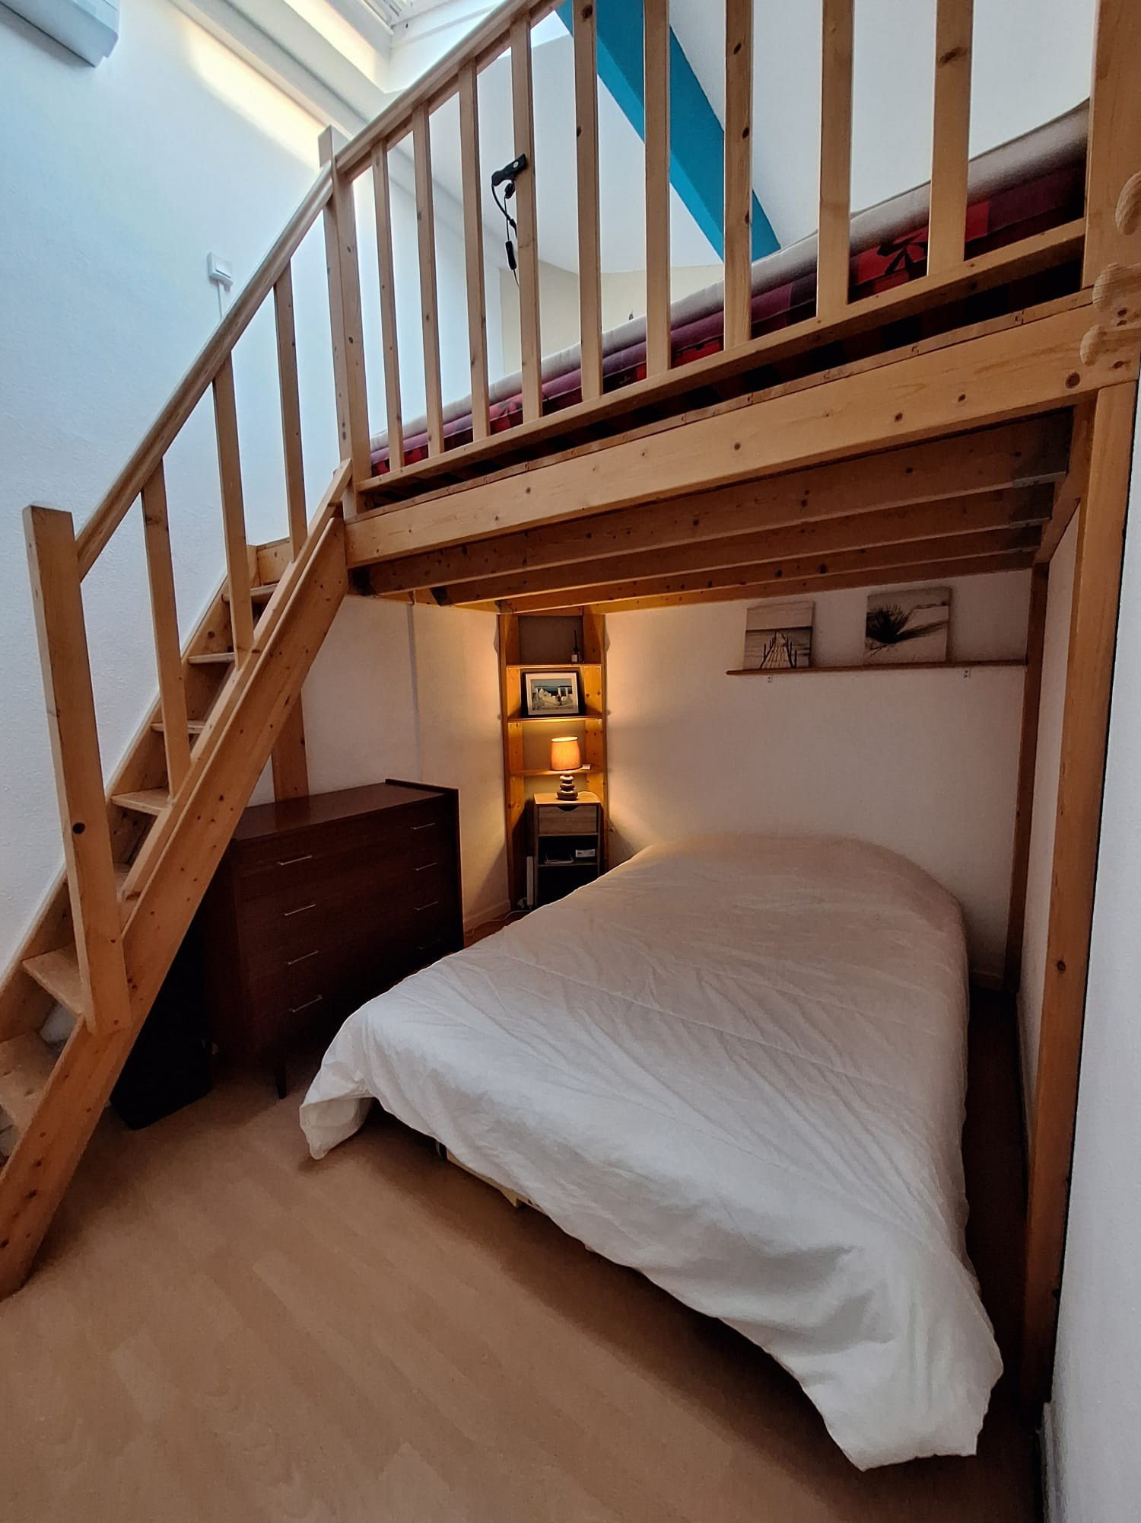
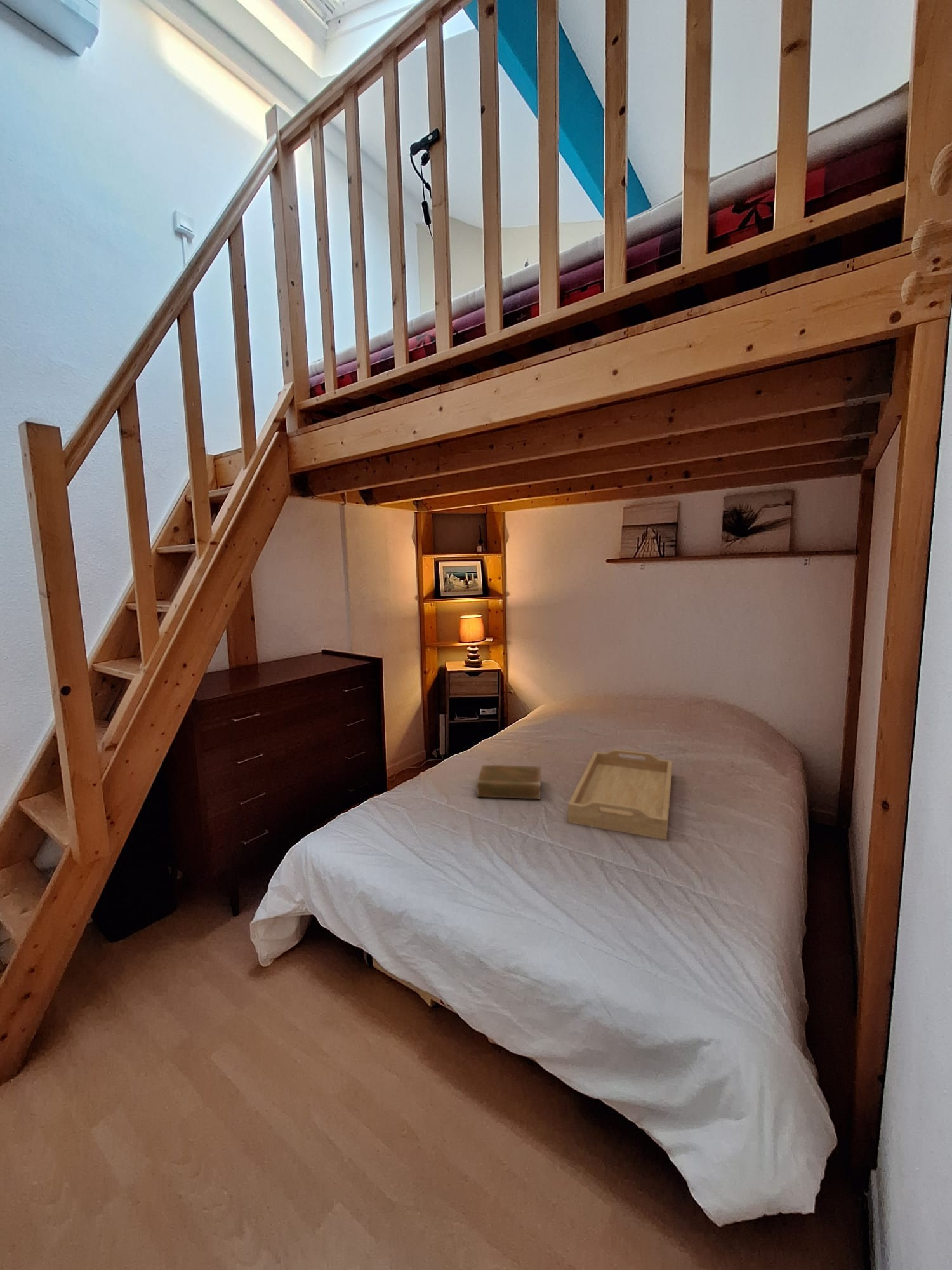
+ book [476,764,541,800]
+ serving tray [567,749,673,841]
